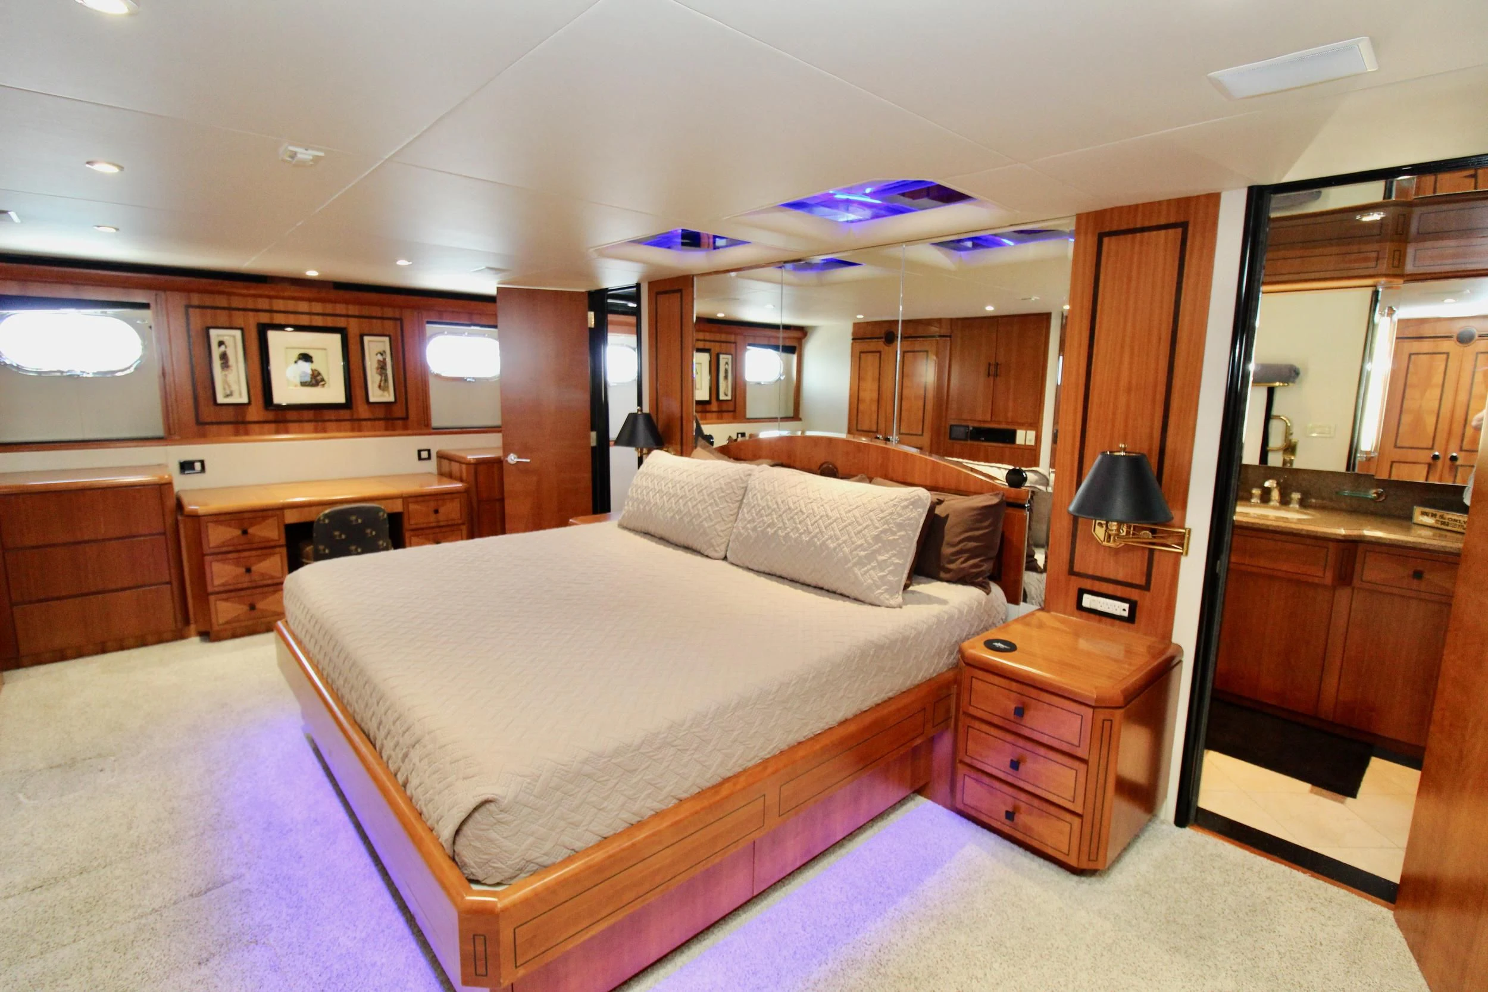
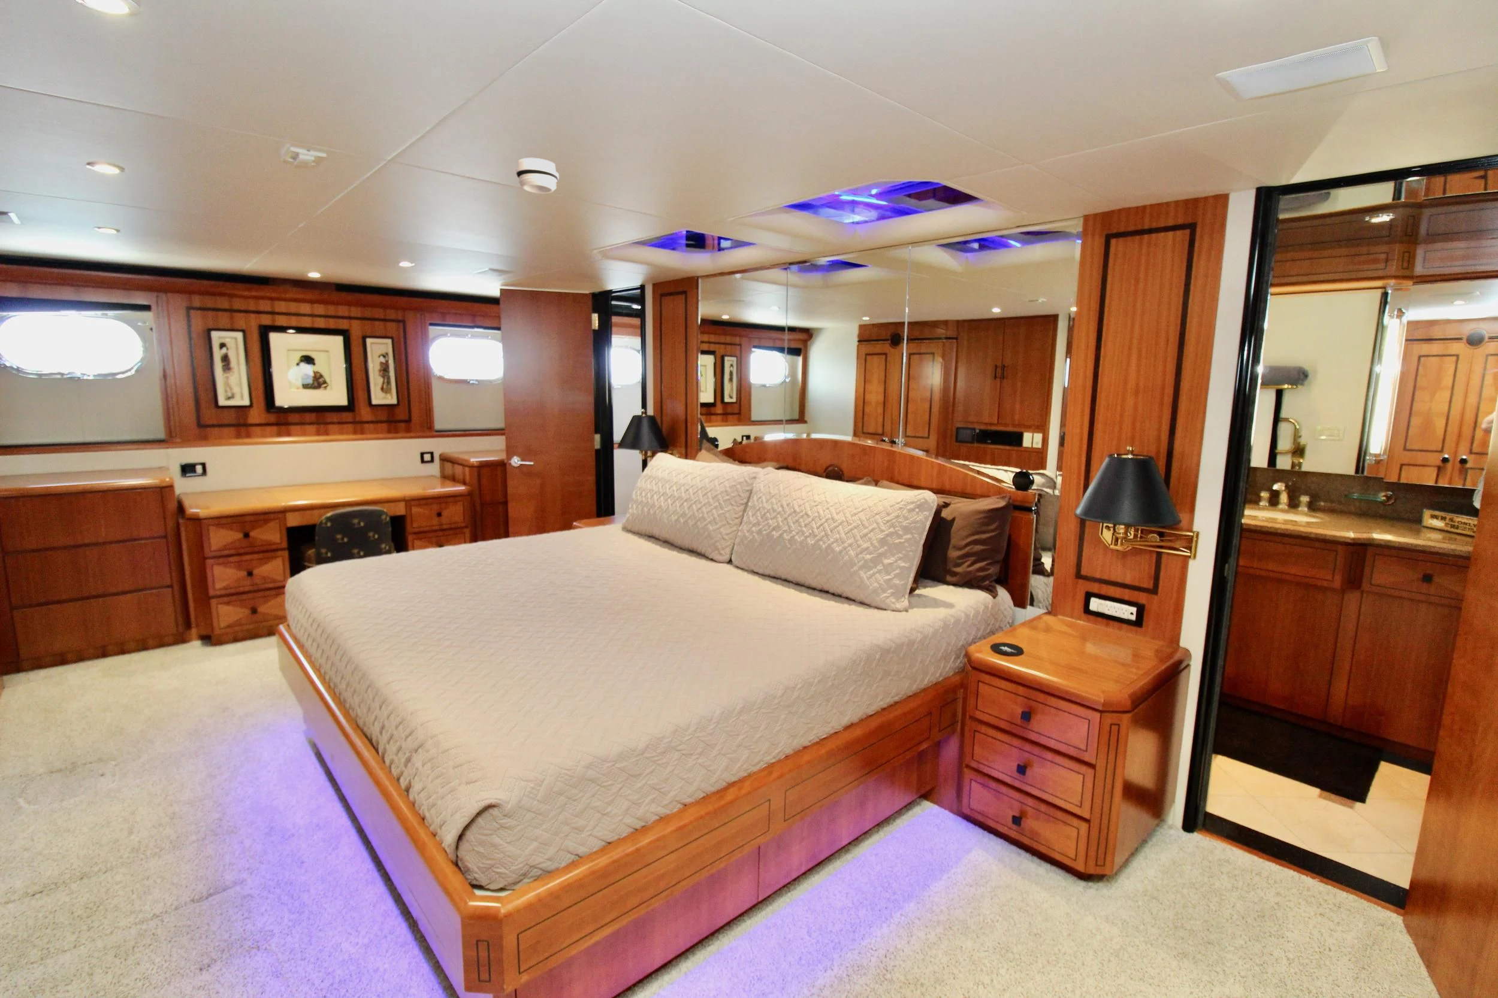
+ smoke detector [515,157,560,194]
